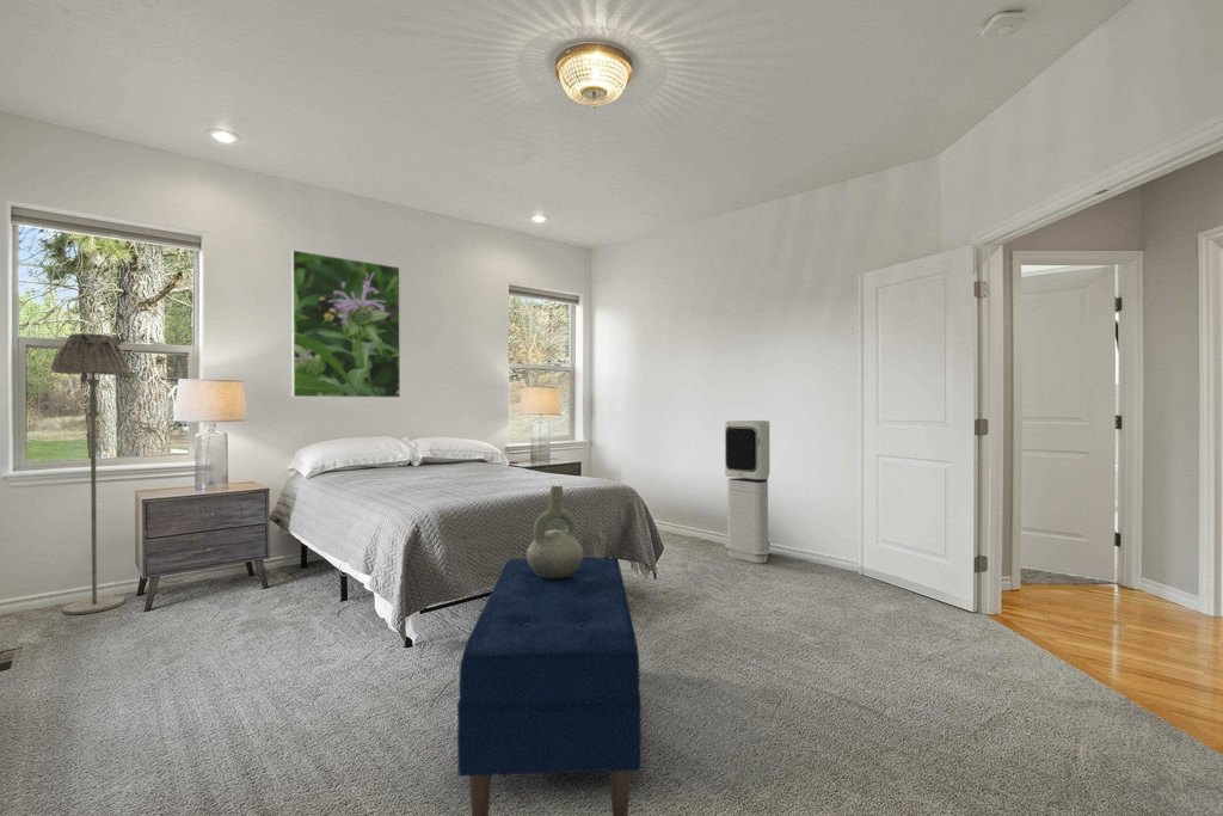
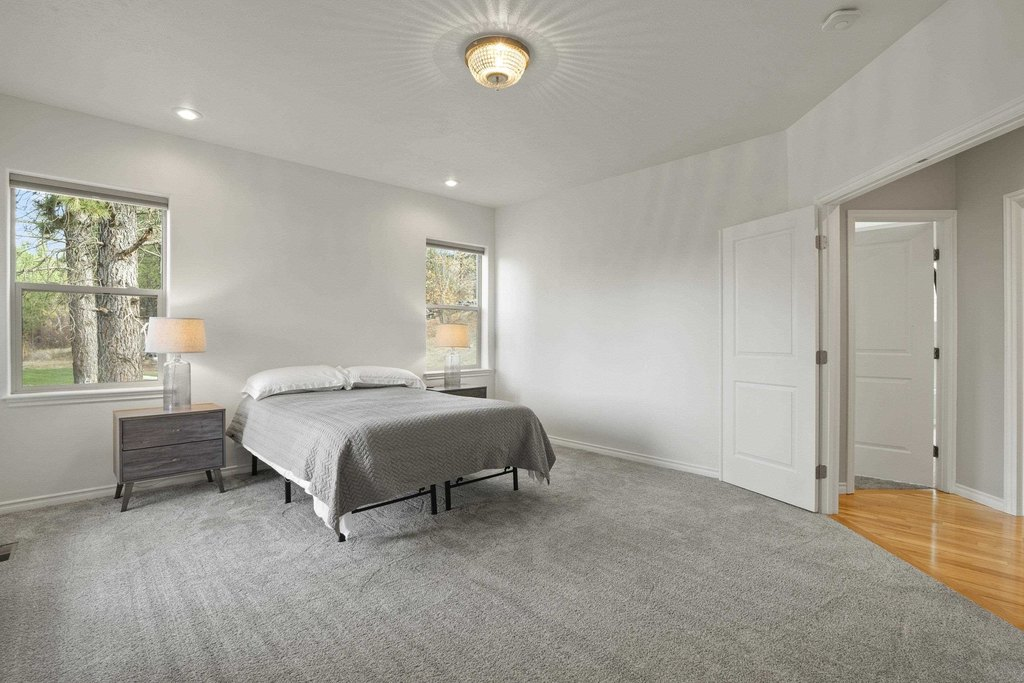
- air purifier [724,419,772,564]
- bench [456,557,643,816]
- floor lamp [49,332,133,615]
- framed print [290,249,401,399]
- decorative vase [526,483,585,578]
